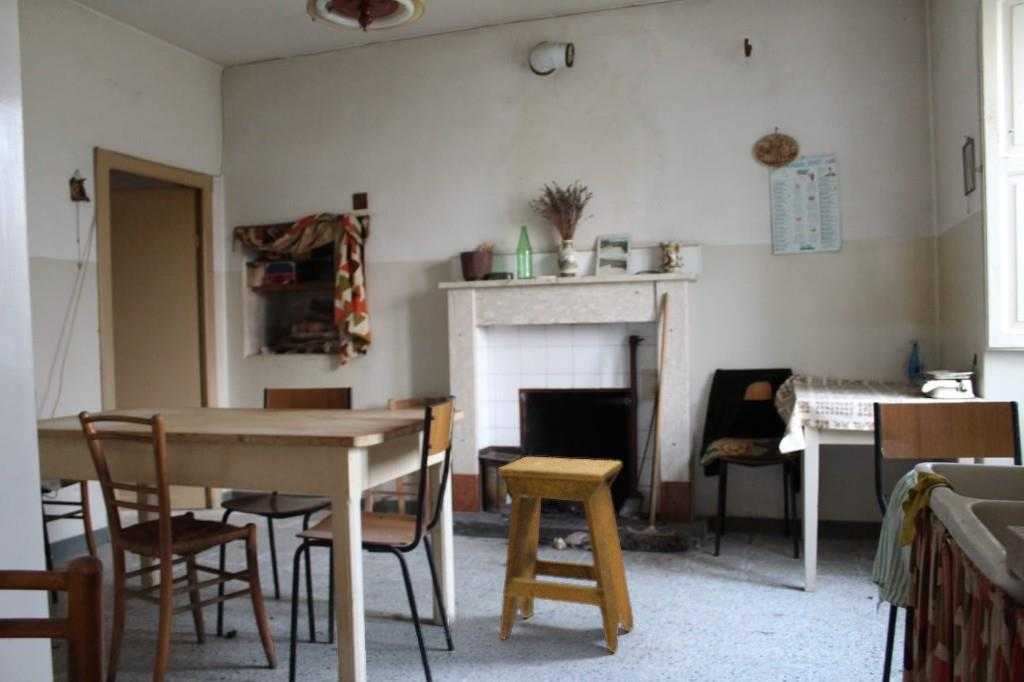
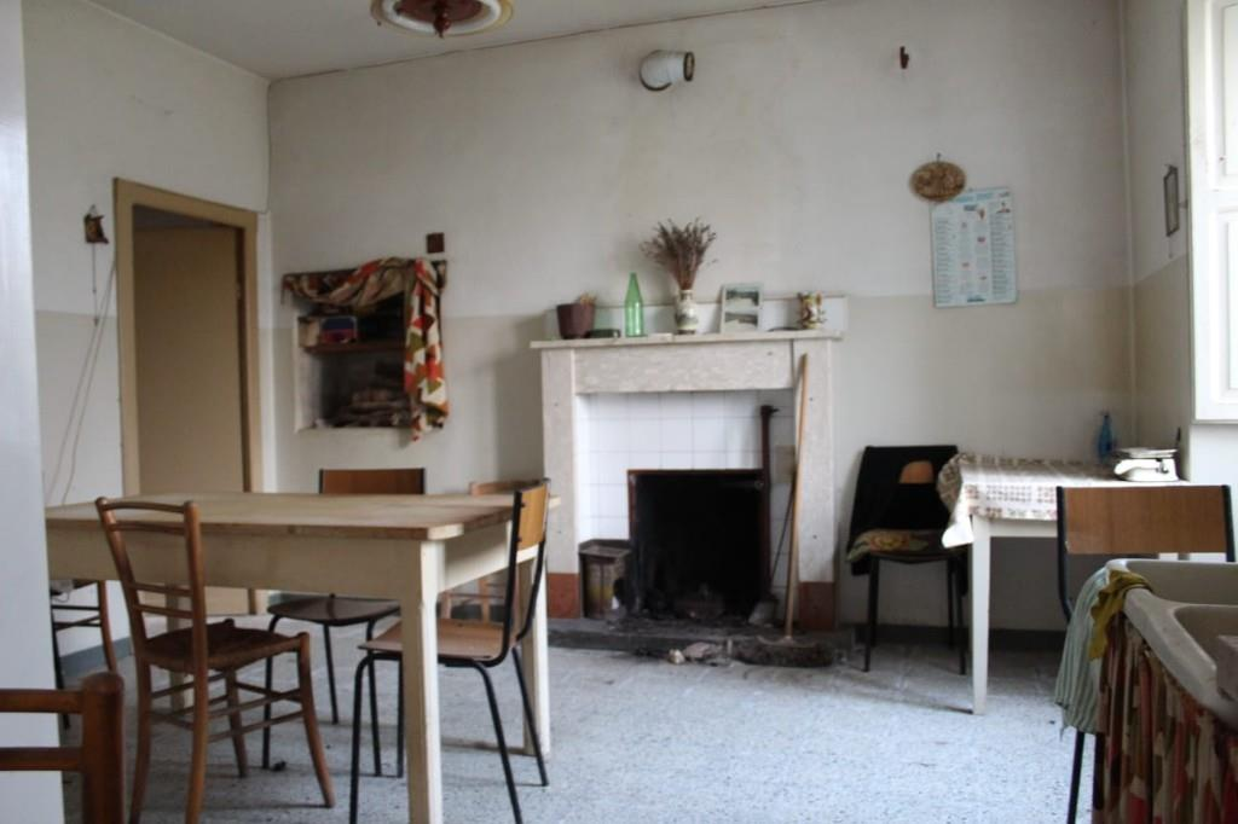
- stool [497,456,635,654]
